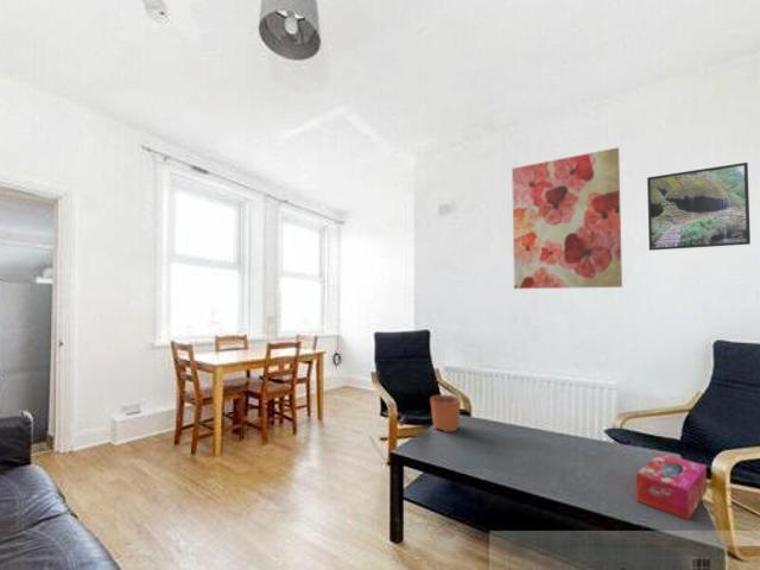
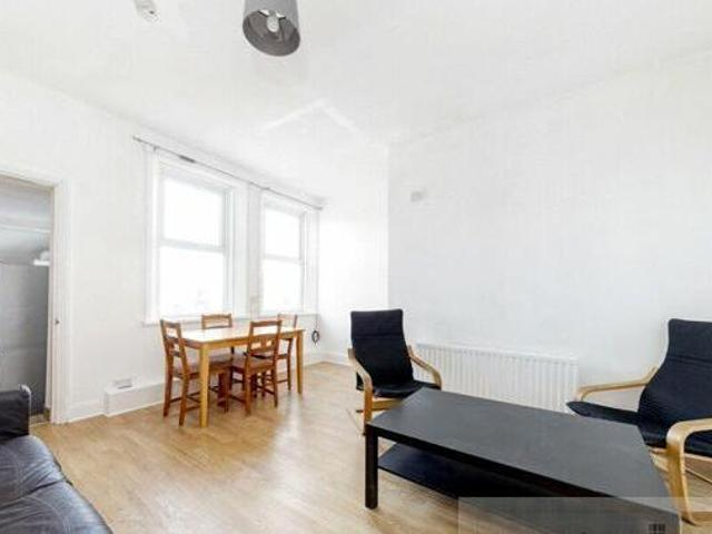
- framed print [646,162,752,252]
- plant pot [429,382,462,432]
- wall art [511,146,623,290]
- tissue box [635,452,708,520]
